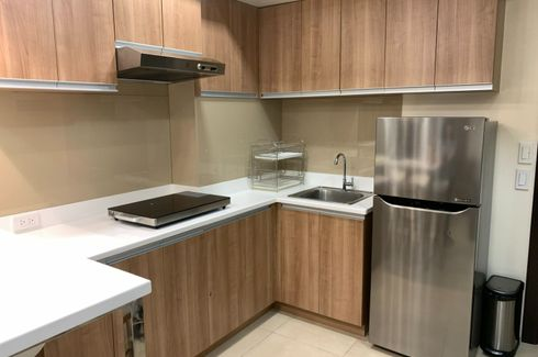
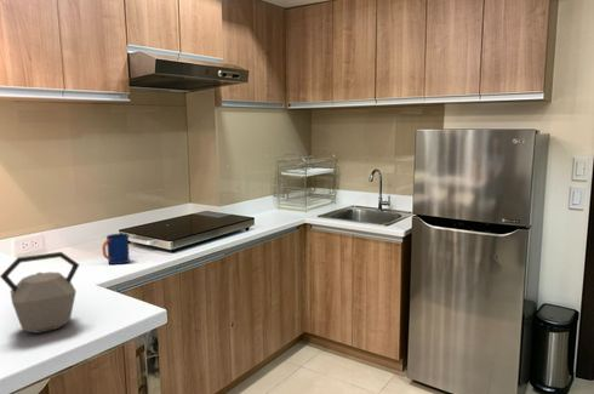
+ kettle [0,251,80,335]
+ mug [102,233,131,265]
